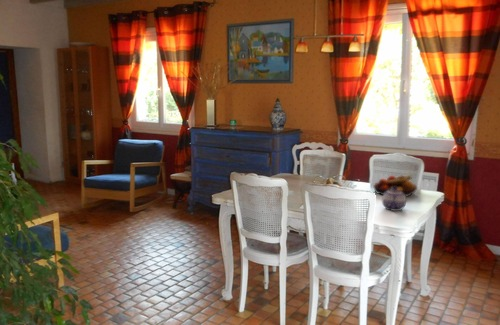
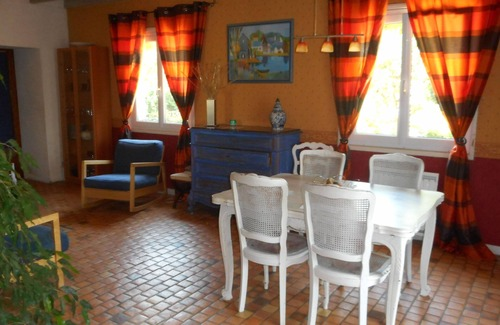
- fruit bowl [372,174,418,197]
- teapot [381,187,407,212]
